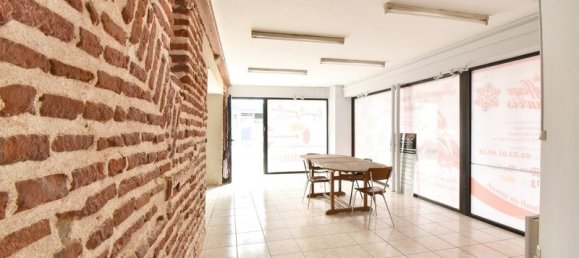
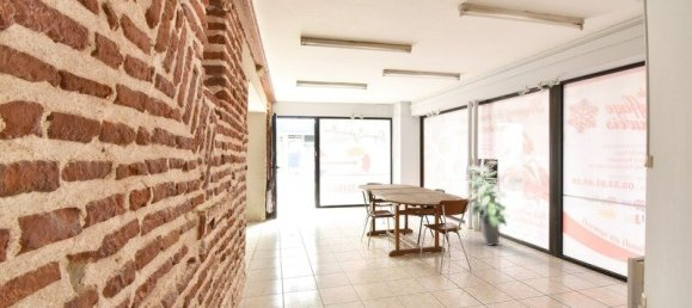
+ indoor plant [465,160,510,247]
